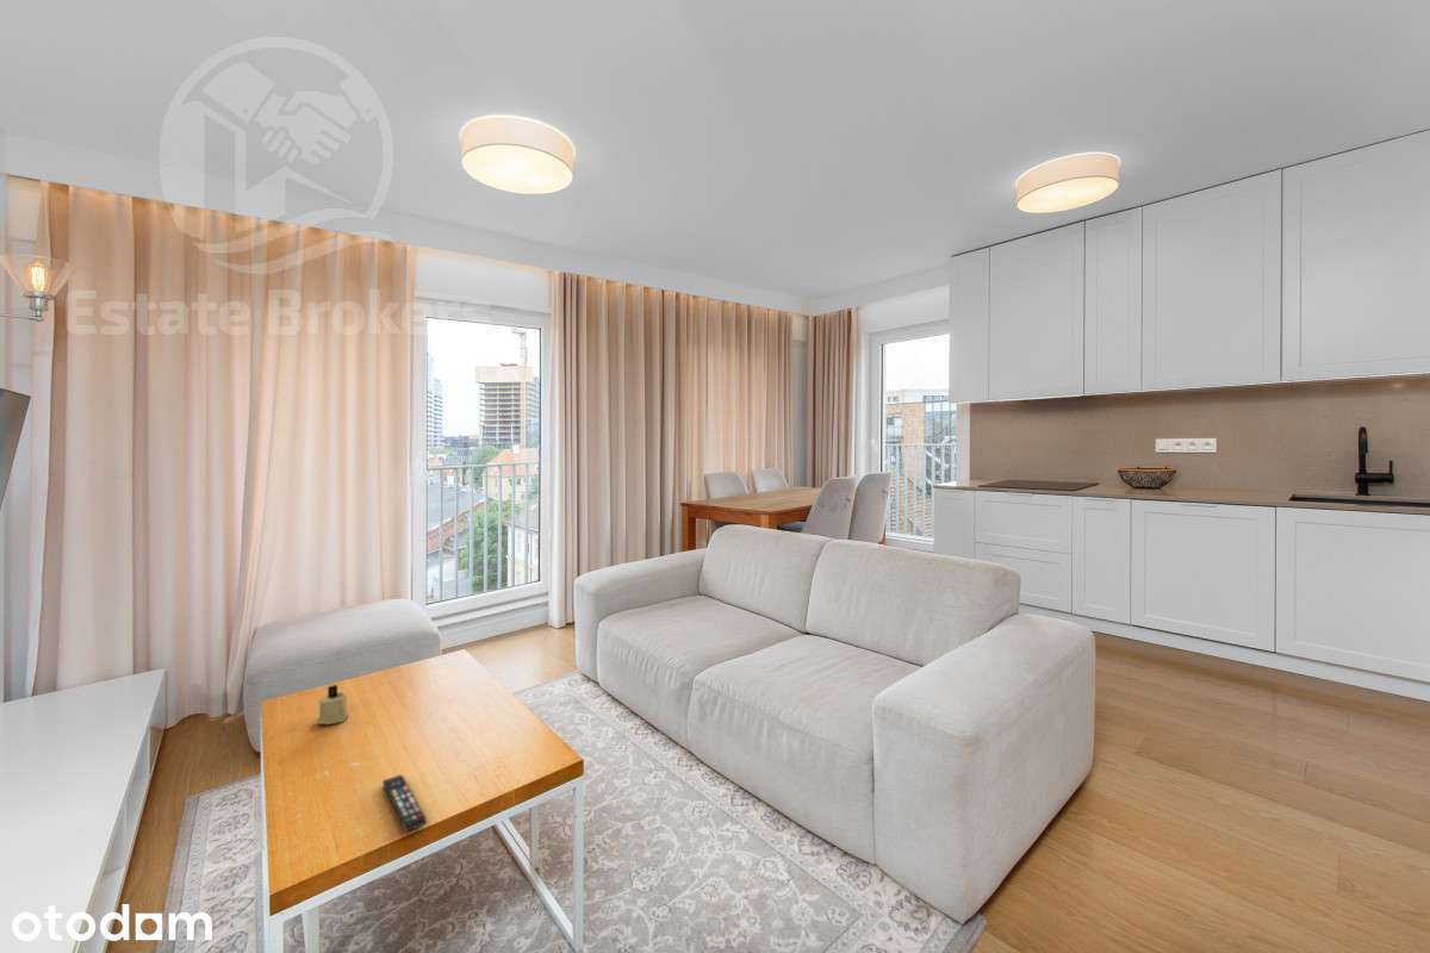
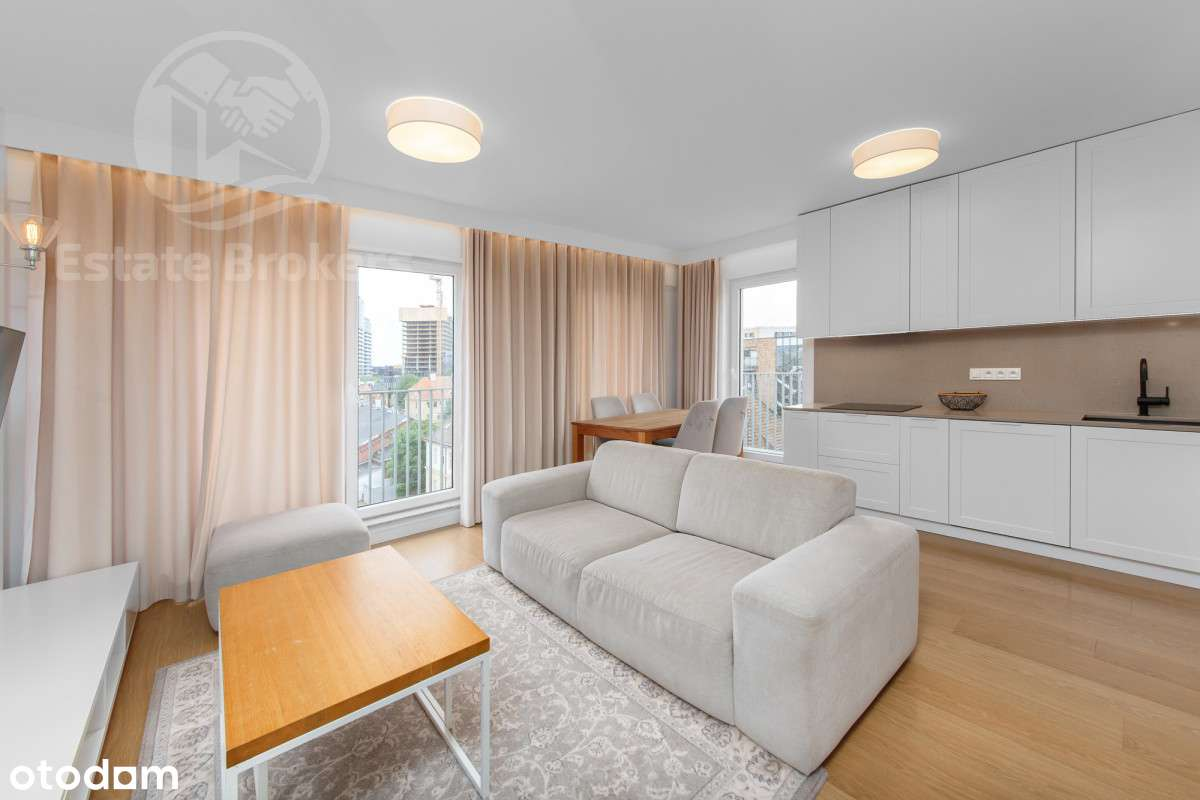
- candle [316,684,349,725]
- remote control [381,773,428,833]
